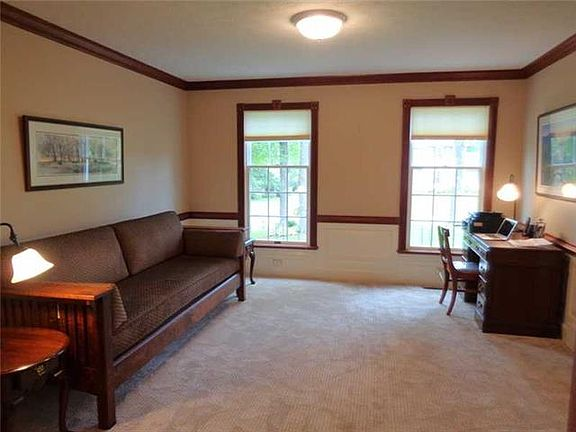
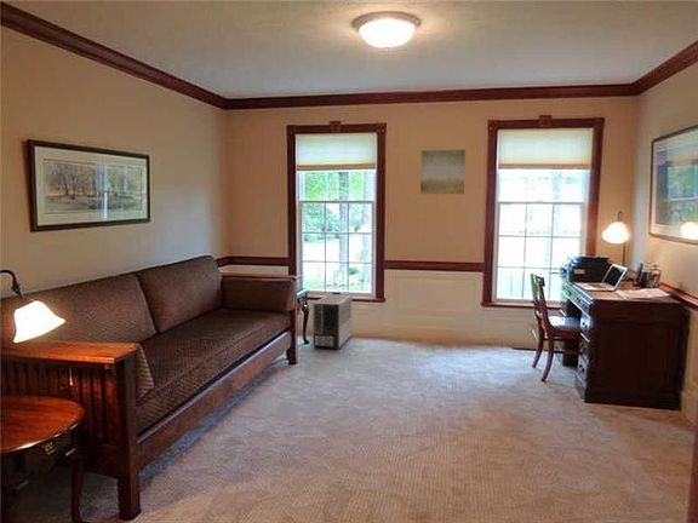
+ air purifier [311,293,353,351]
+ wall art [419,149,467,195]
